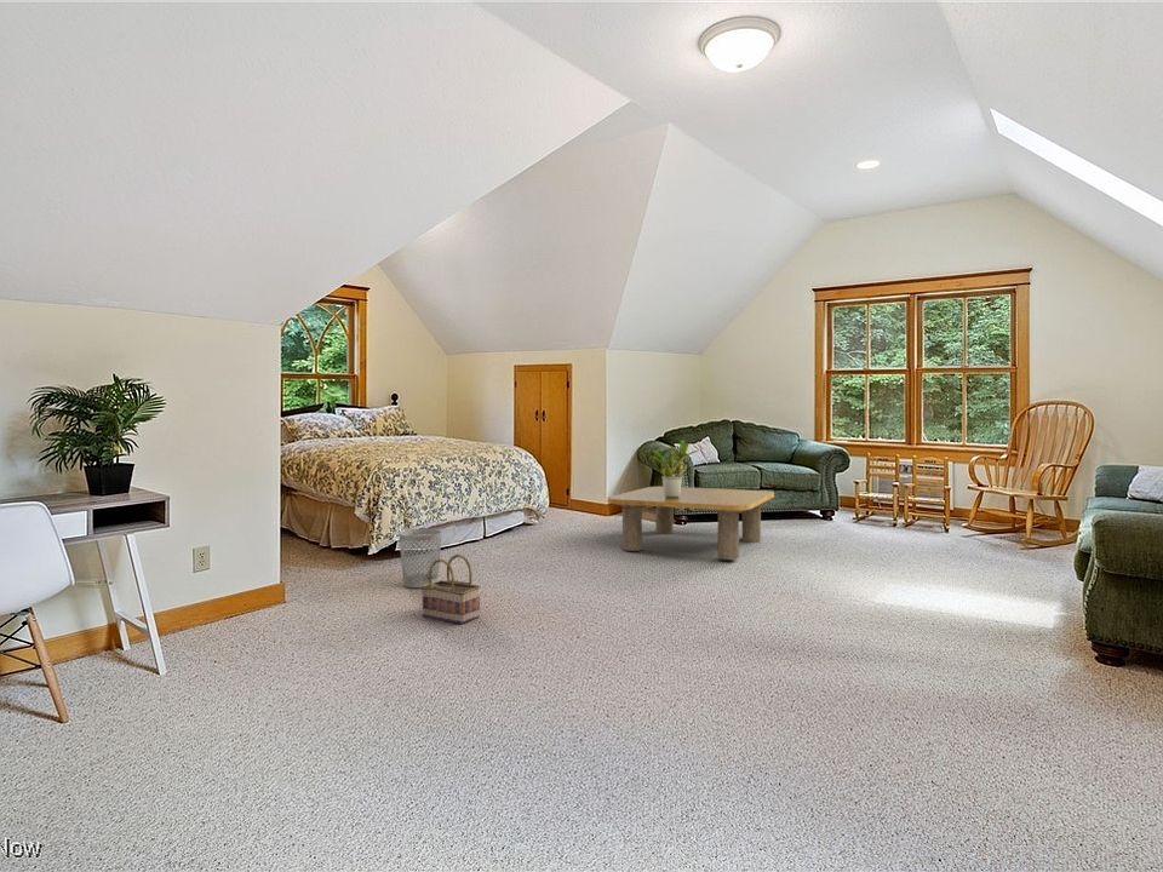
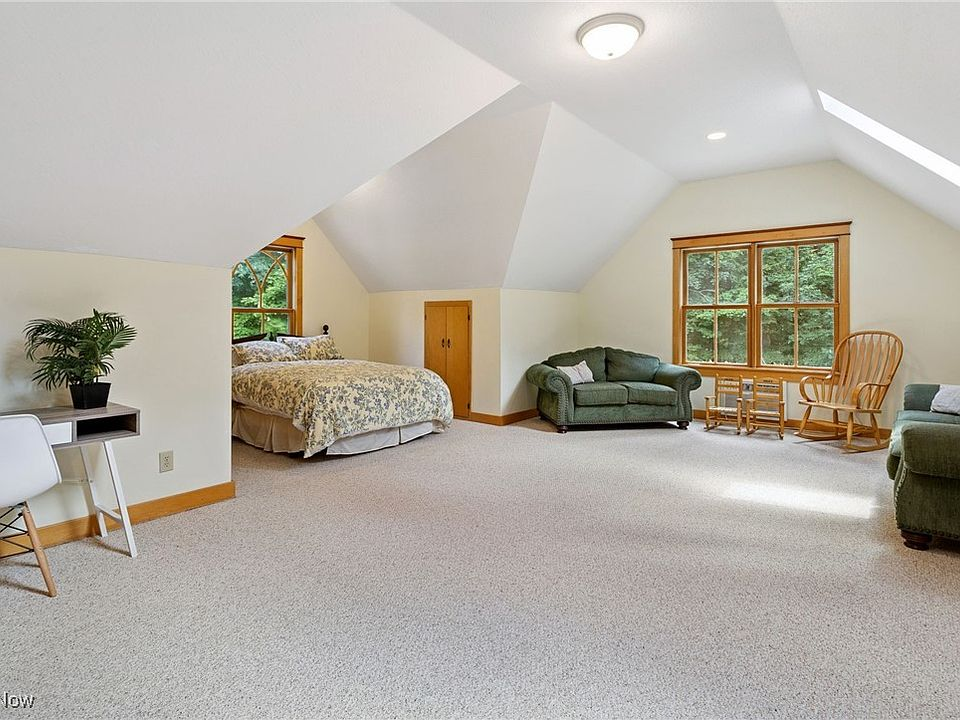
- wastebasket [397,528,443,589]
- coffee table [607,486,775,561]
- basket [420,553,481,625]
- potted plant [648,438,703,498]
